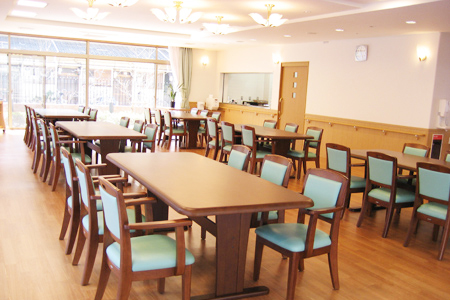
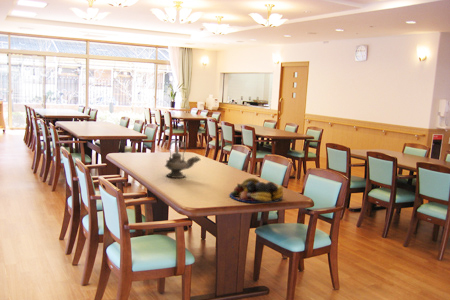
+ fruit bowl [229,177,284,204]
+ teapot [164,140,201,179]
